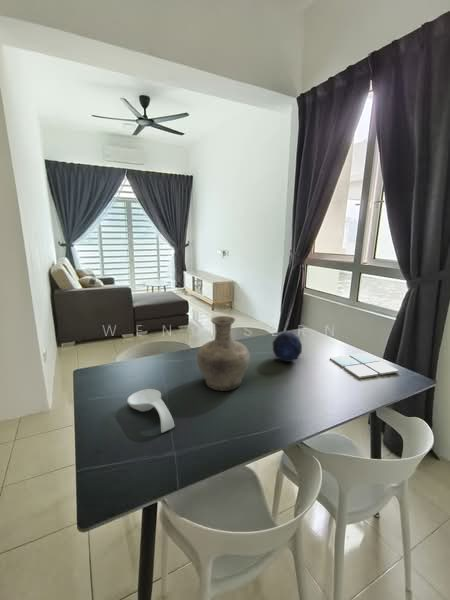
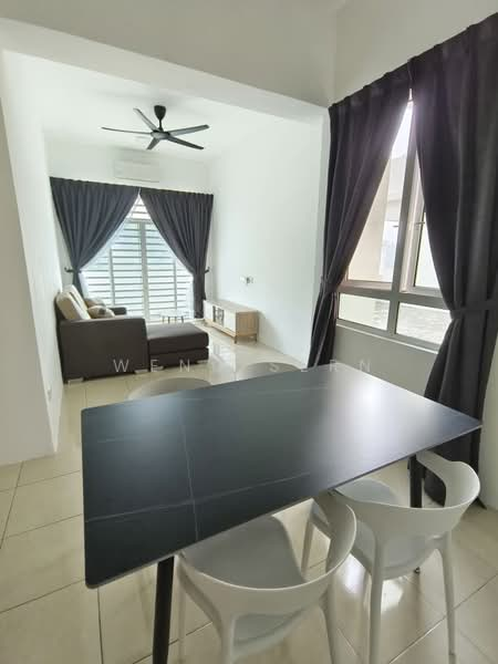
- vase [196,315,251,392]
- drink coaster [329,352,400,379]
- spoon rest [126,388,175,434]
- decorative orb [272,331,303,363]
